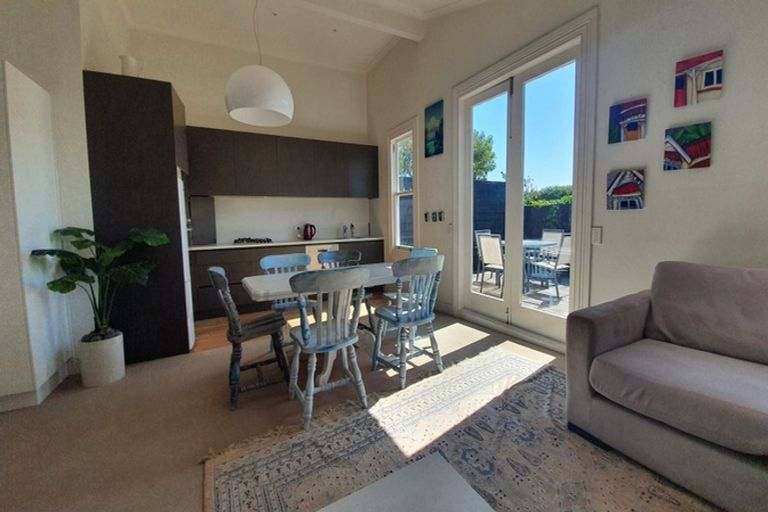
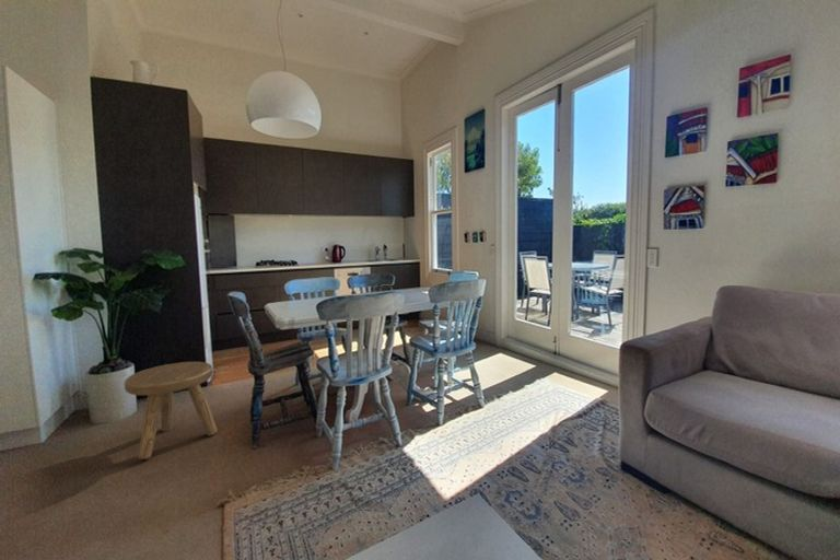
+ stool [124,361,219,460]
